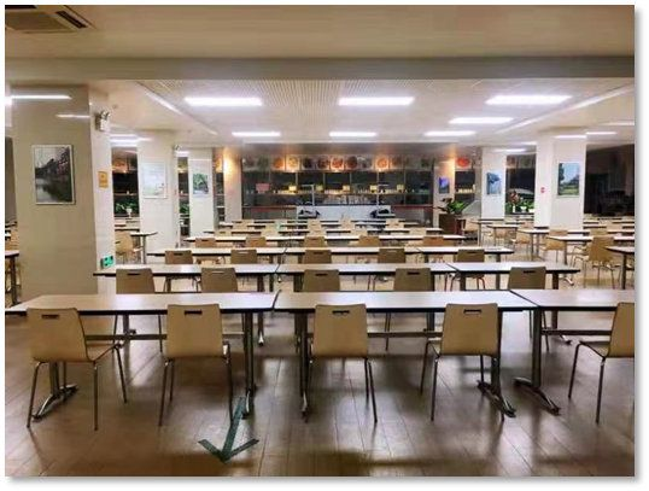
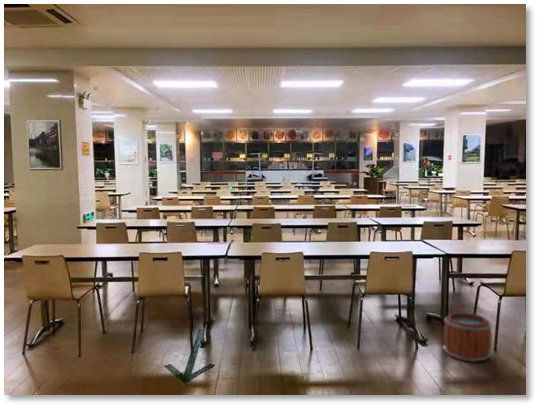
+ bucket [442,312,493,363]
